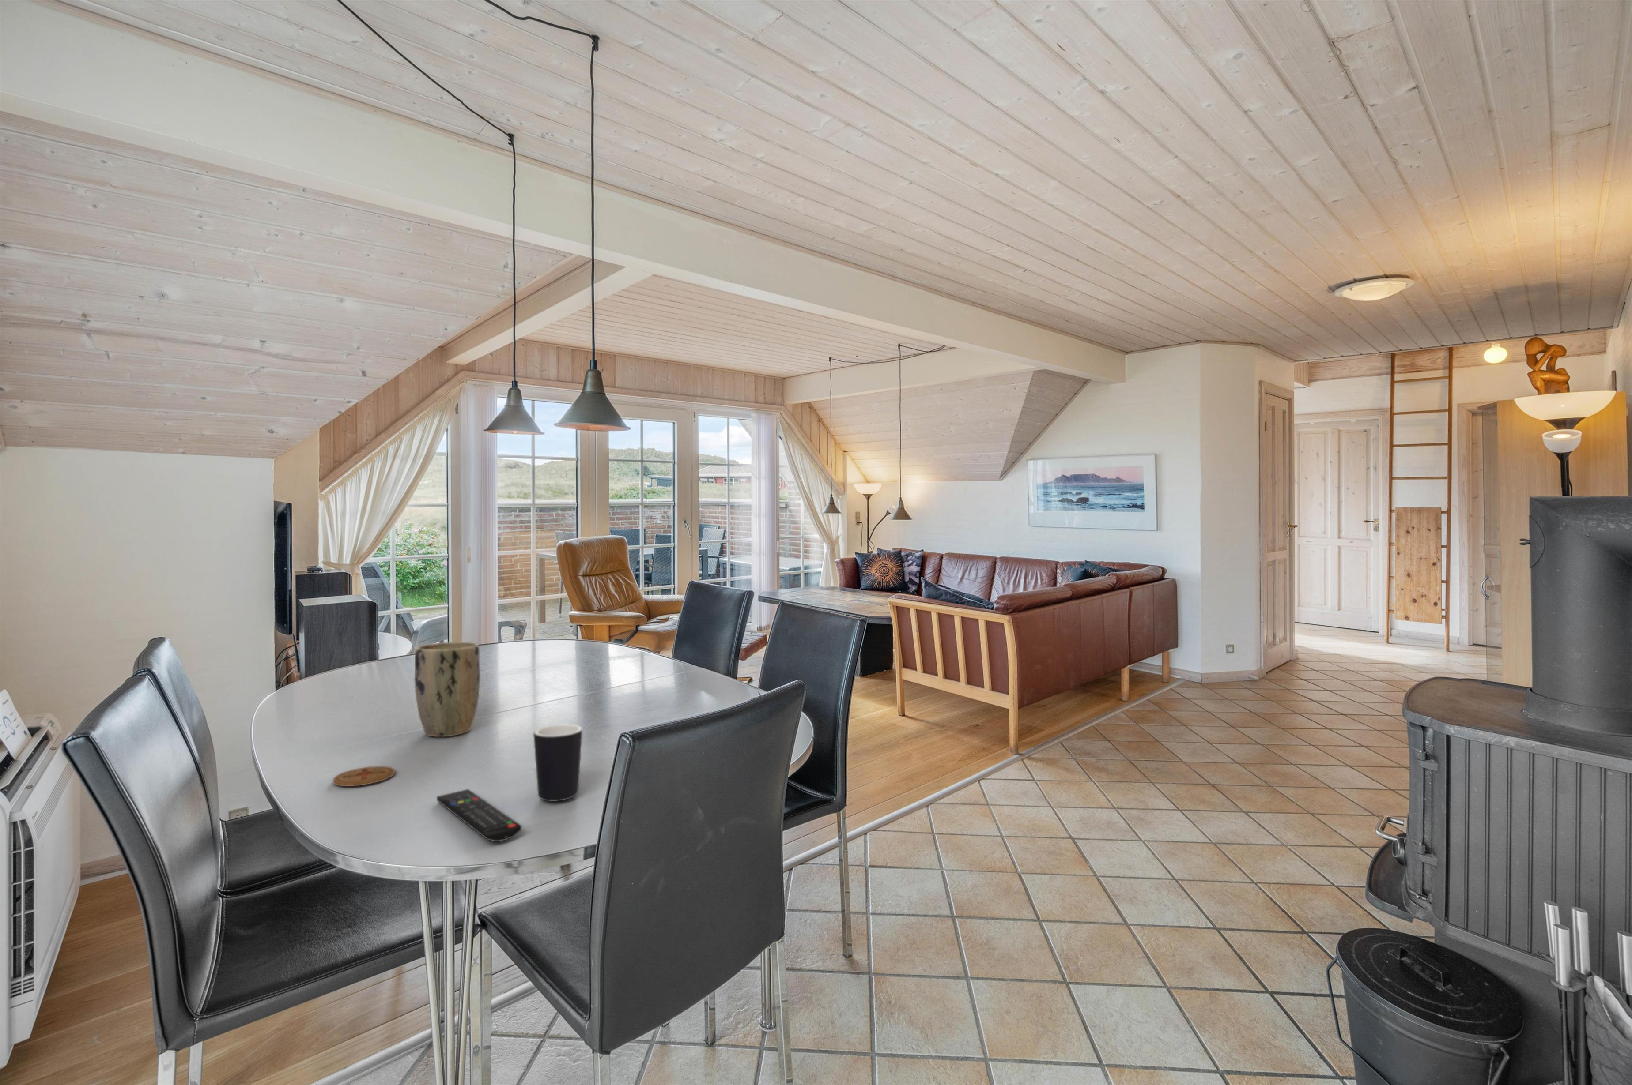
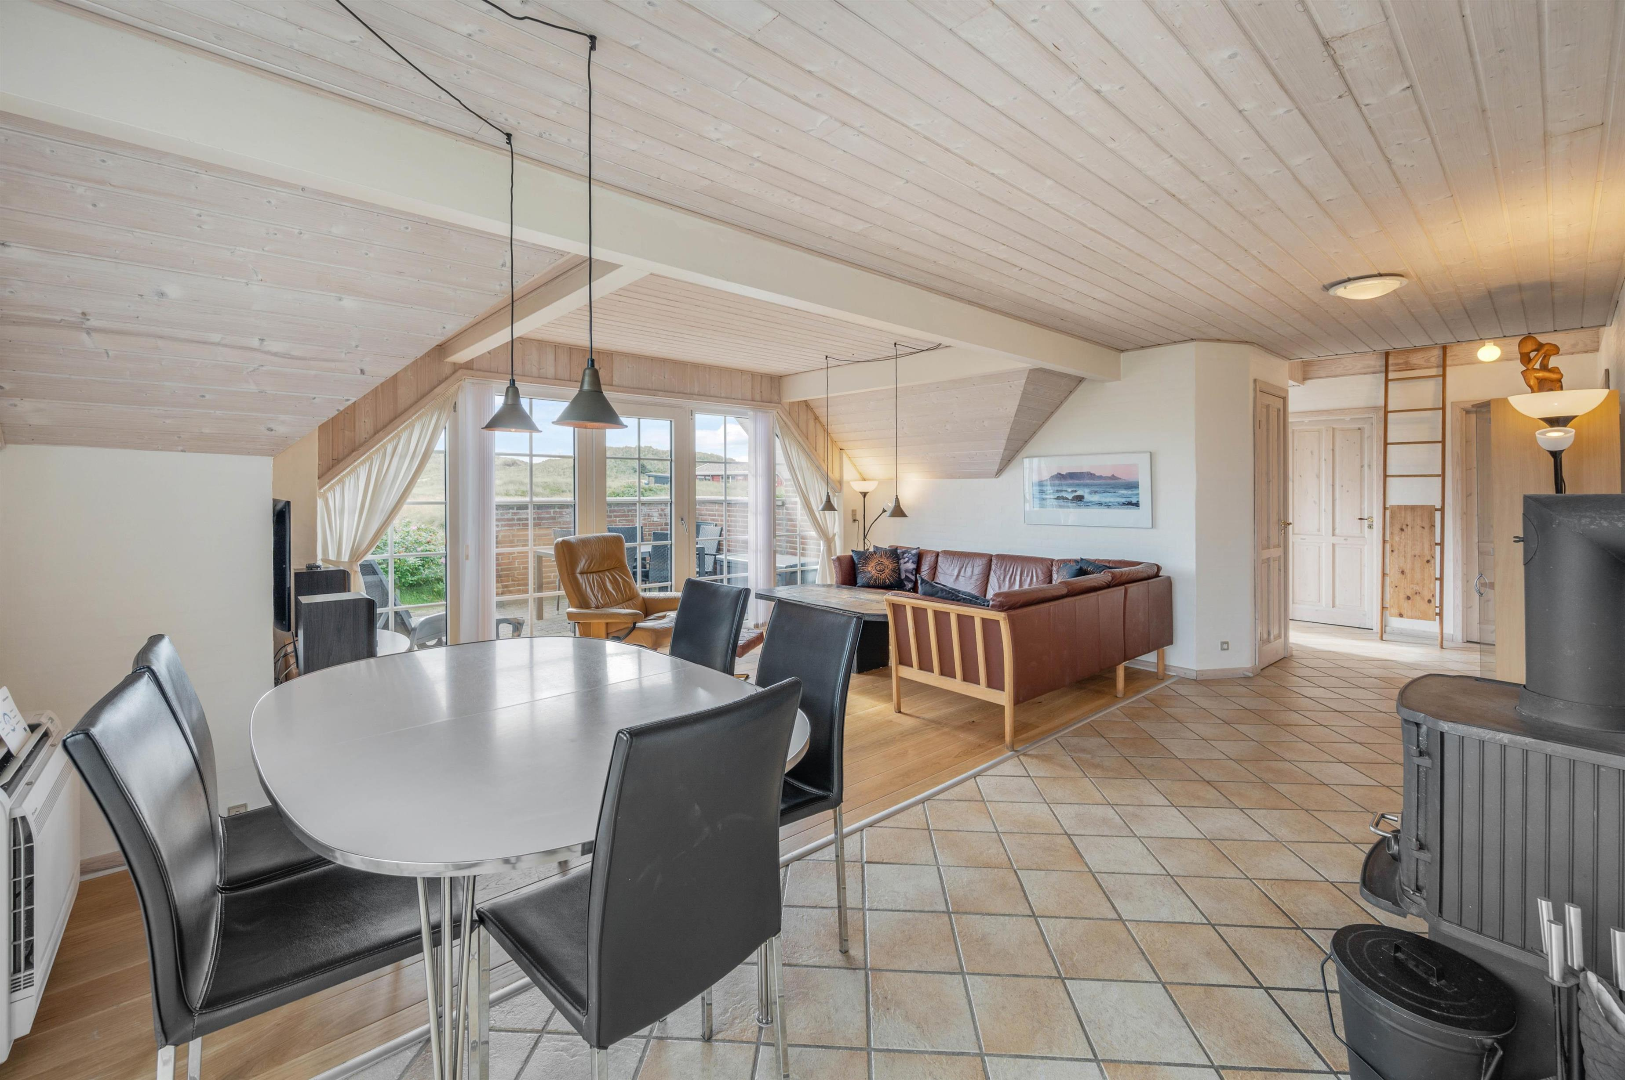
- coaster [332,765,395,787]
- mug [533,724,583,802]
- plant pot [414,642,481,737]
- remote control [436,788,522,843]
